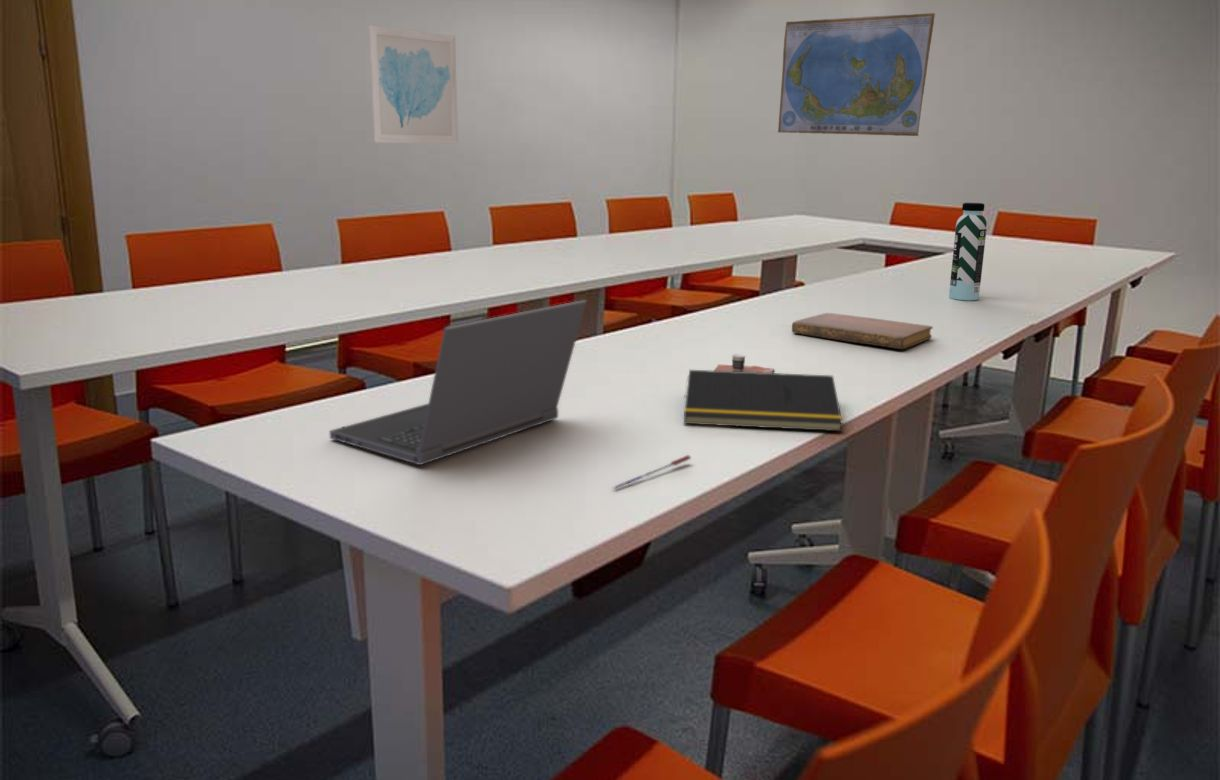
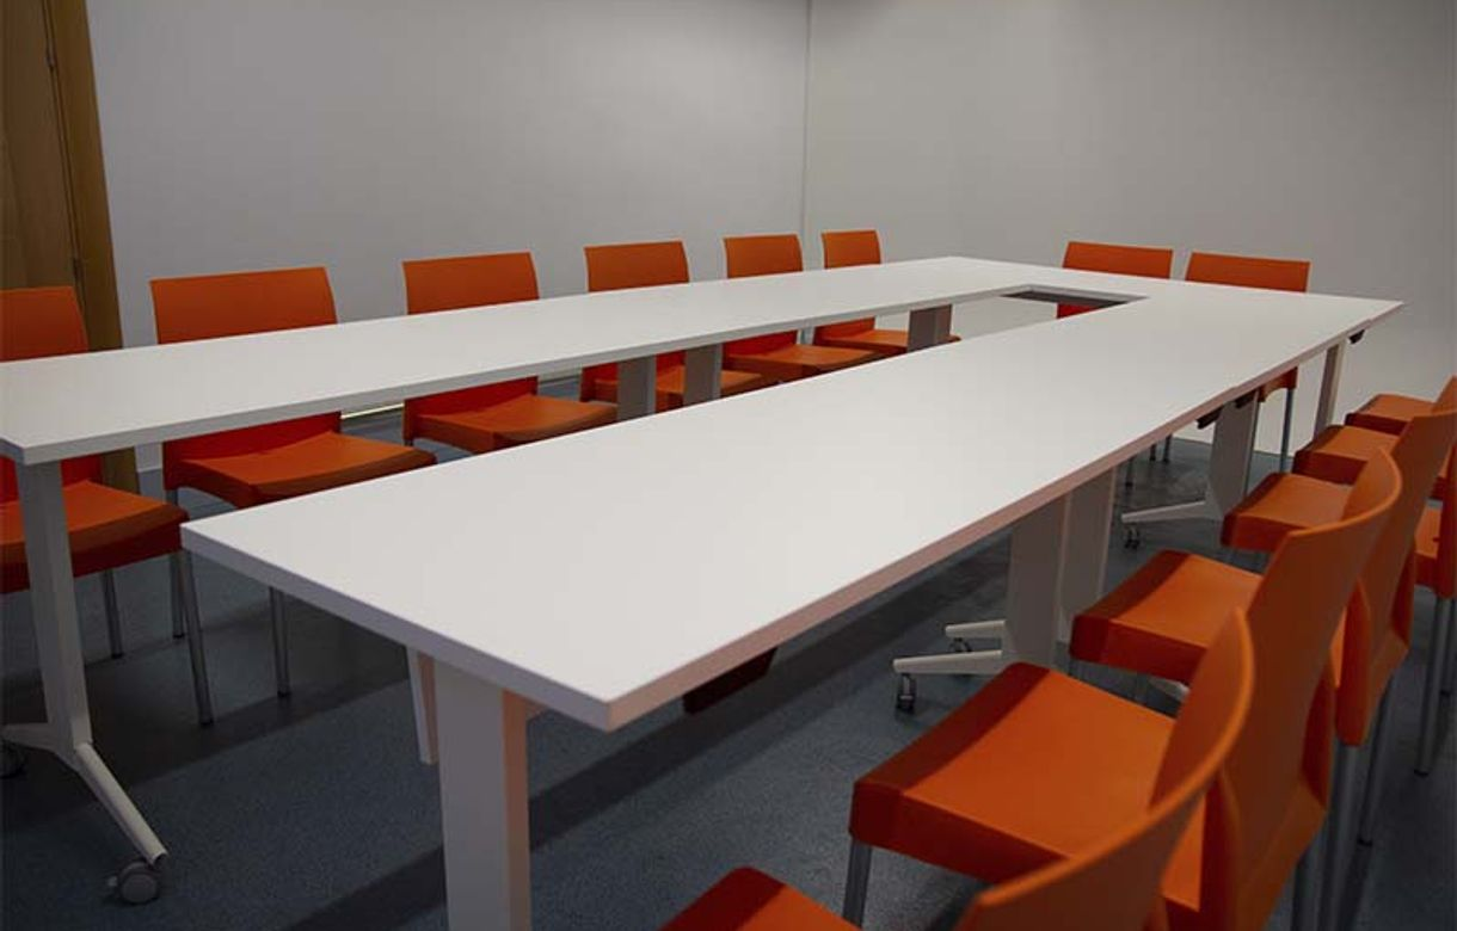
- world map [777,12,936,137]
- pen [610,454,692,491]
- notepad [683,369,843,432]
- notebook [791,312,934,350]
- laptop computer [328,299,588,466]
- cup [713,353,775,373]
- wall art [368,24,459,145]
- water bottle [948,202,988,302]
